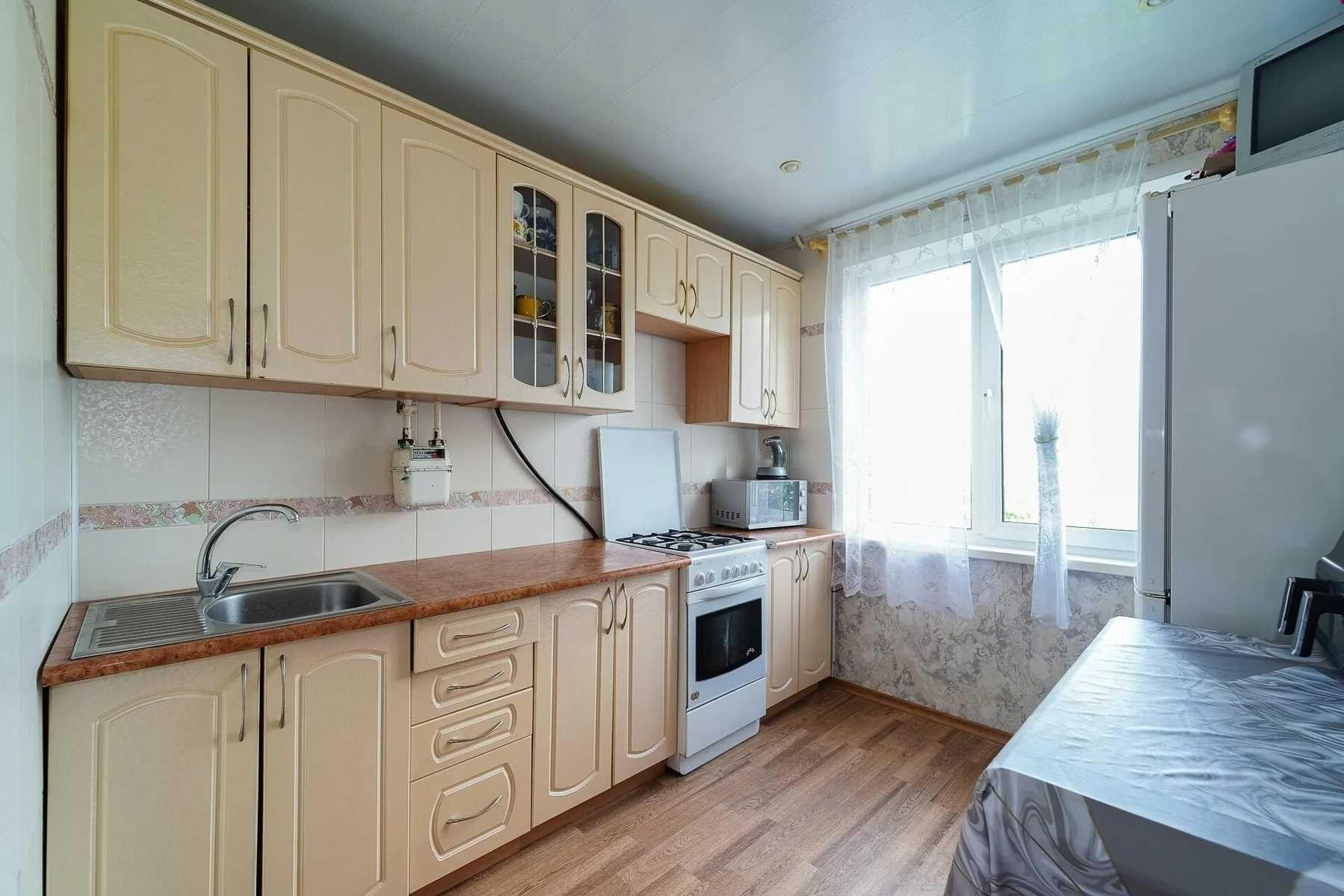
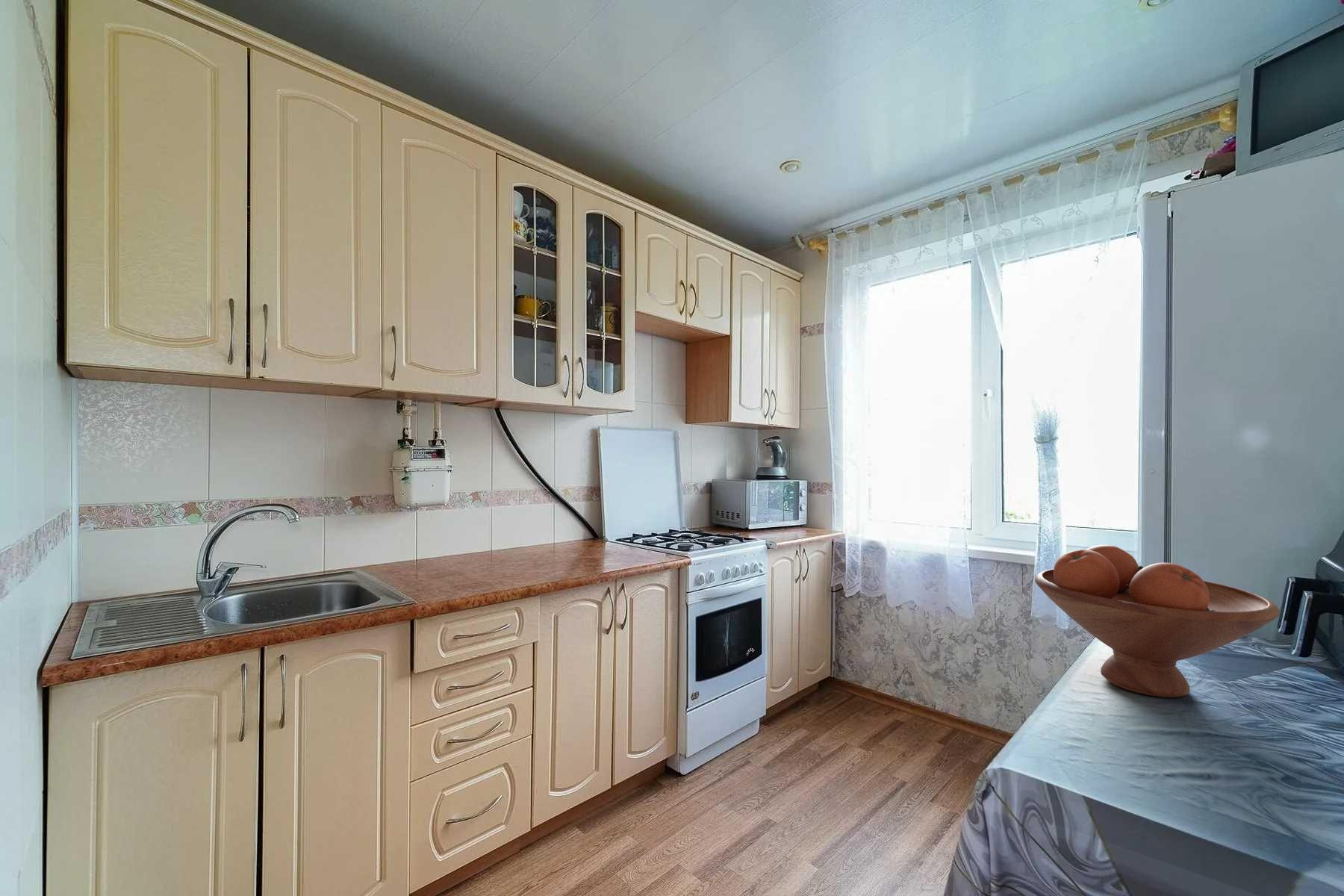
+ fruit bowl [1034,544,1281,699]
